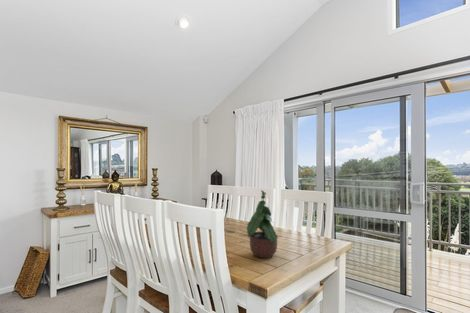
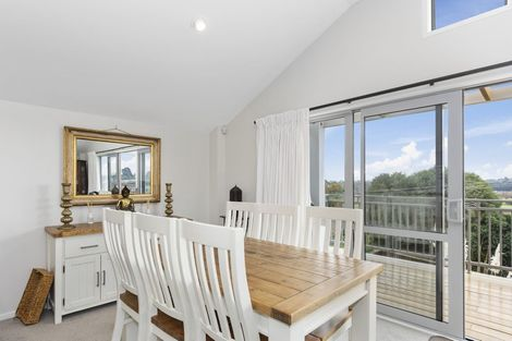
- potted plant [246,189,279,259]
